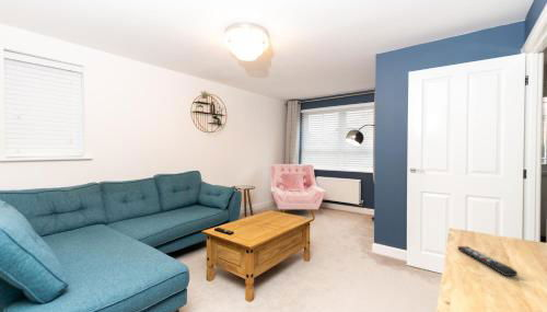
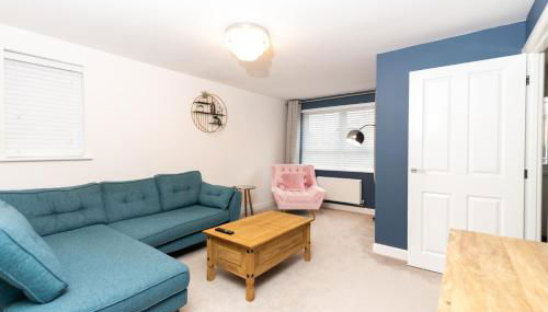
- remote control [456,245,519,277]
